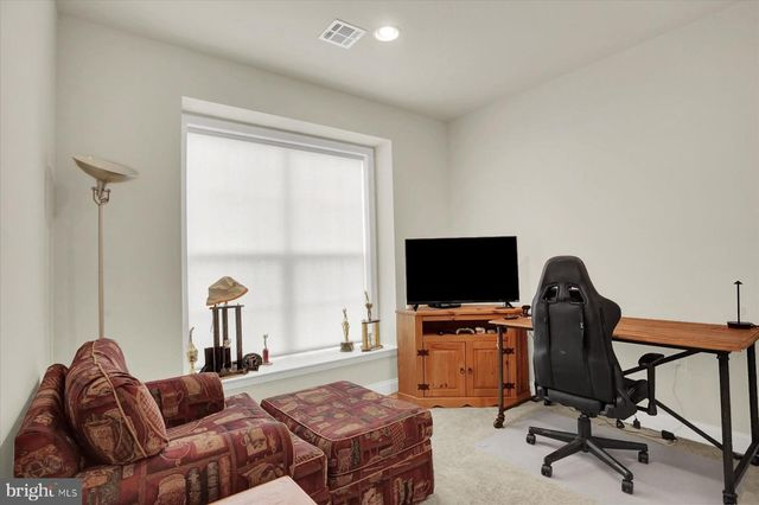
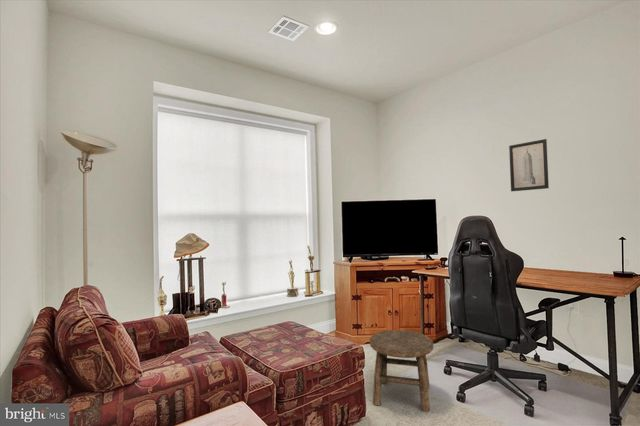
+ wall art [508,138,550,192]
+ stool [369,329,435,413]
